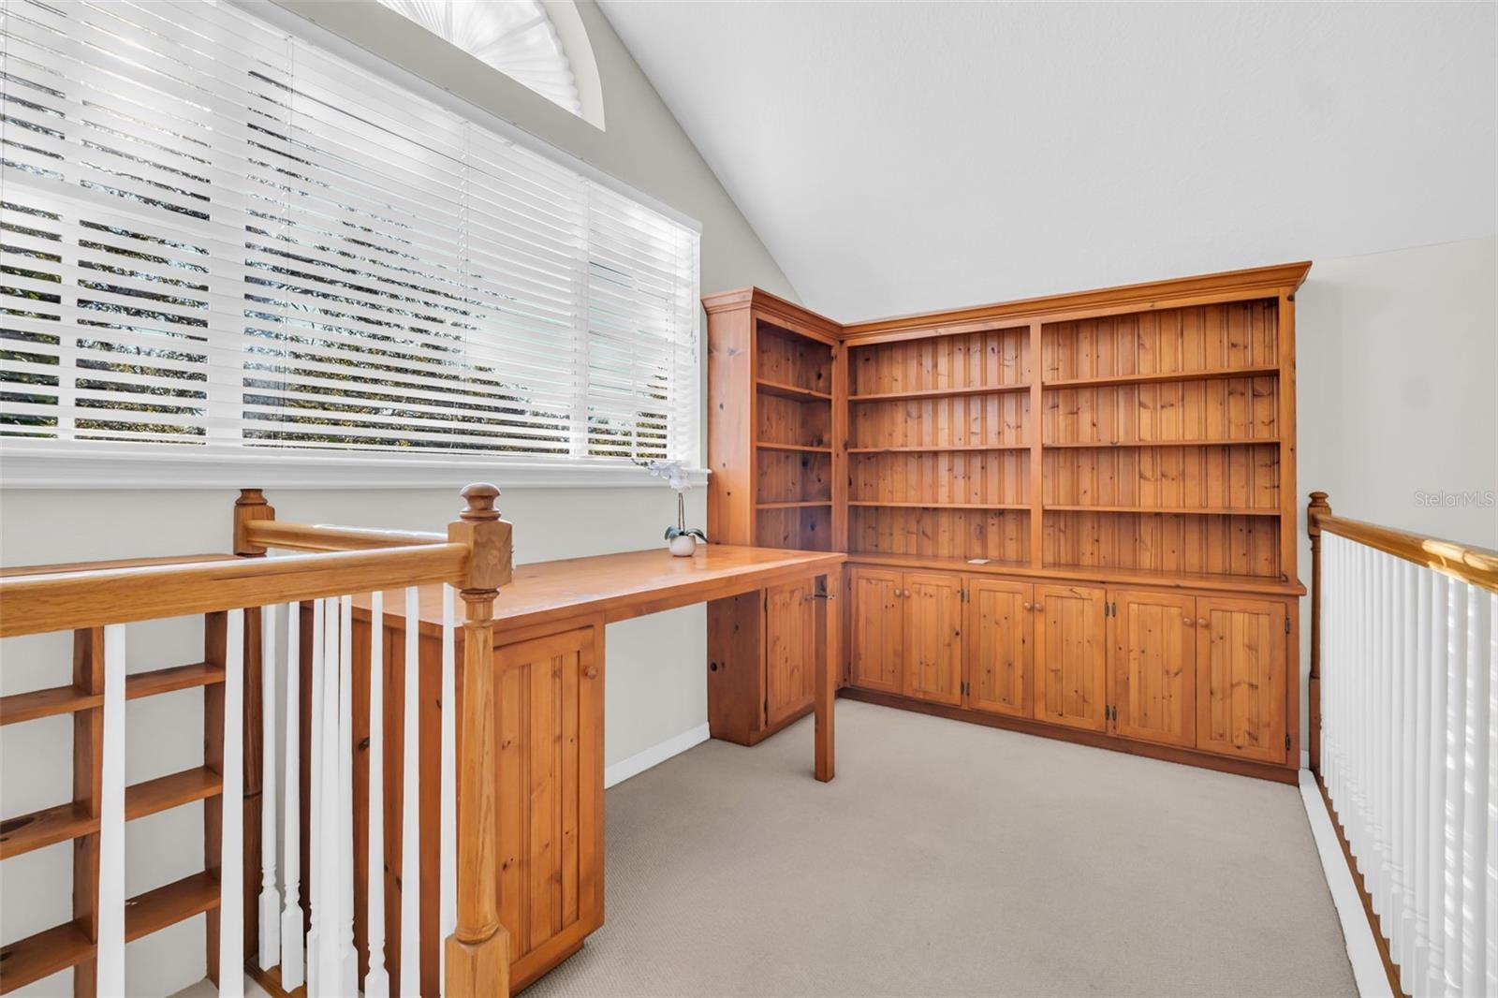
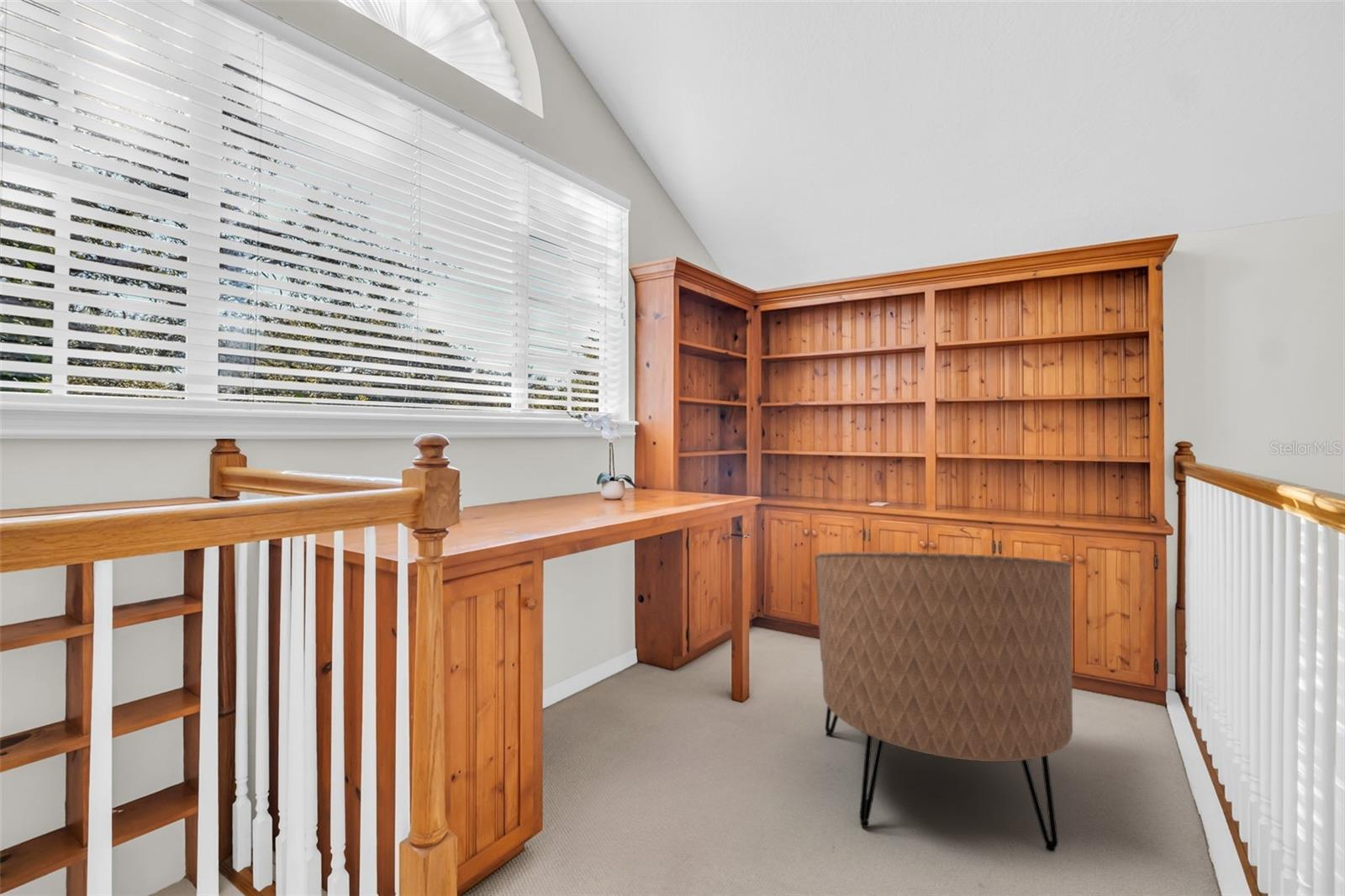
+ armchair [814,551,1073,853]
